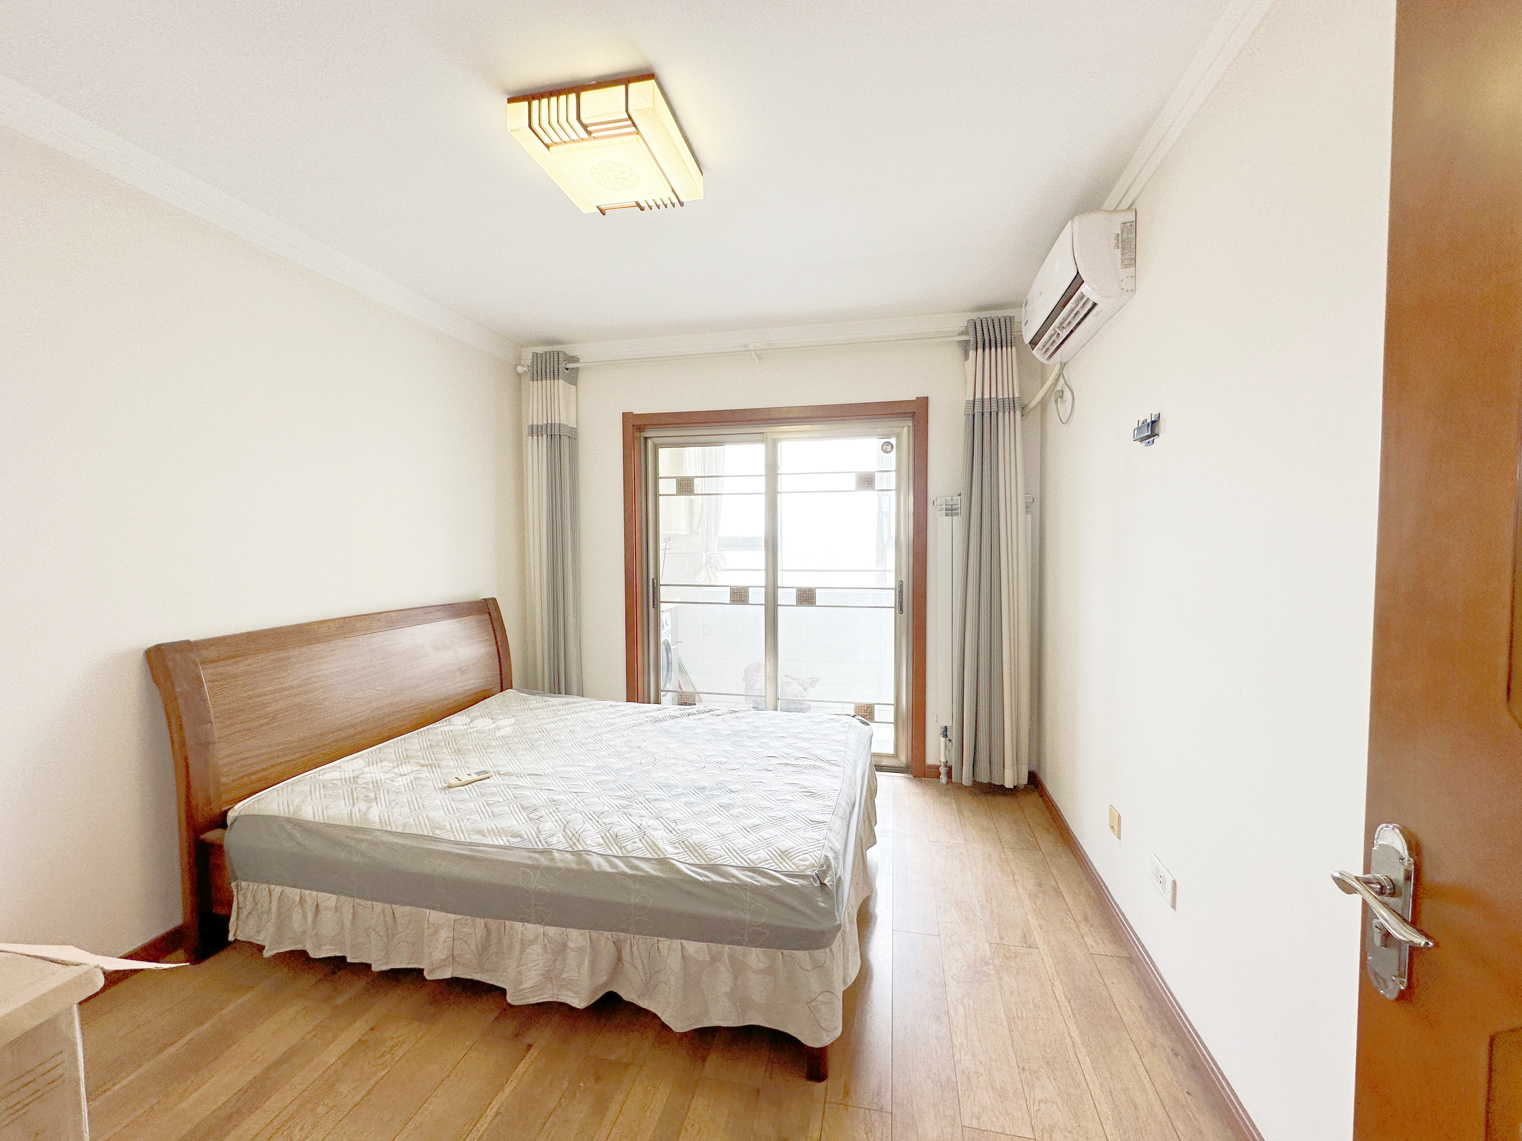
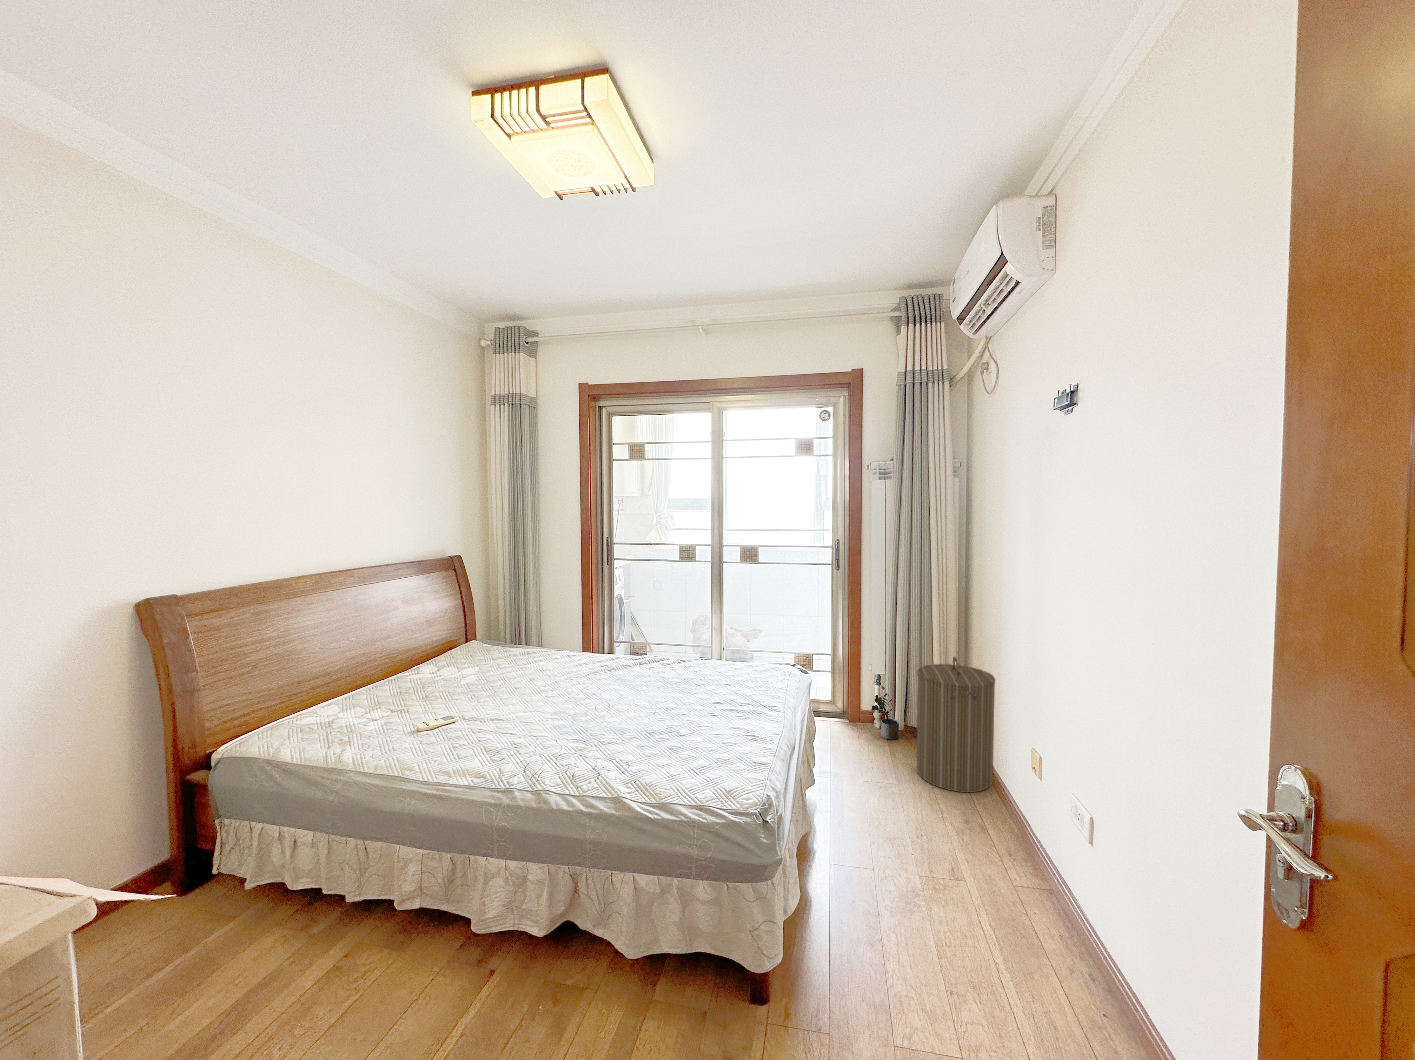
+ laundry hamper [916,656,996,793]
+ potted plant [871,693,899,740]
